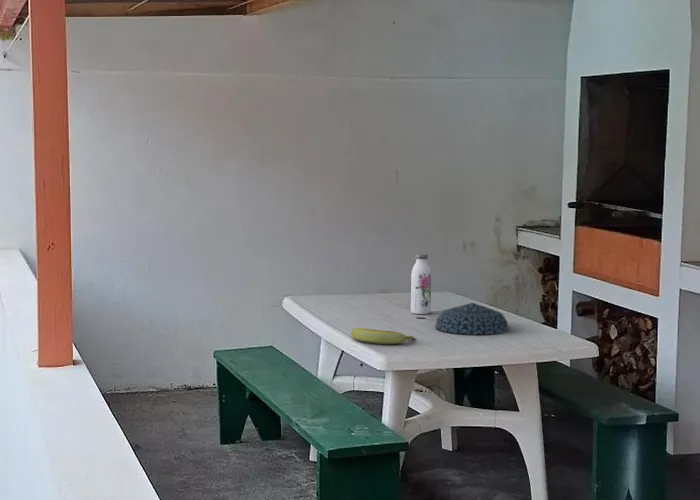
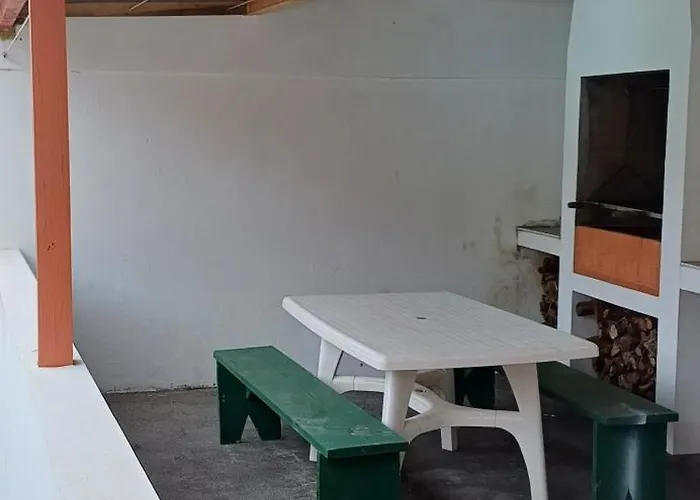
- banana [350,327,417,345]
- bowl [434,302,510,336]
- water bottle [410,253,432,315]
